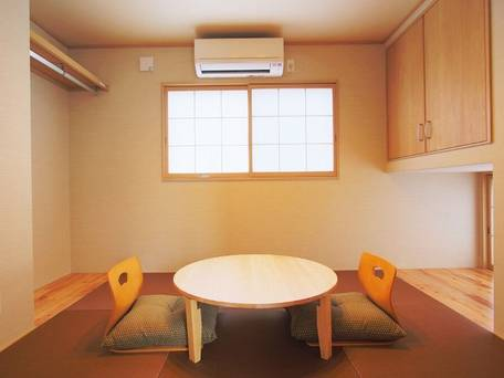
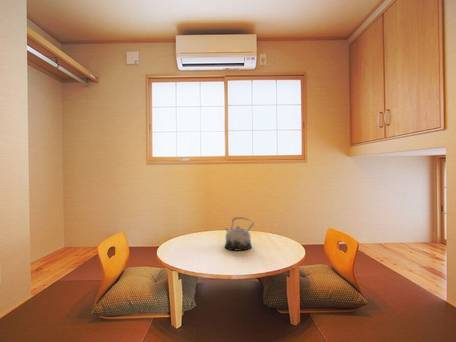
+ teapot [224,216,255,252]
